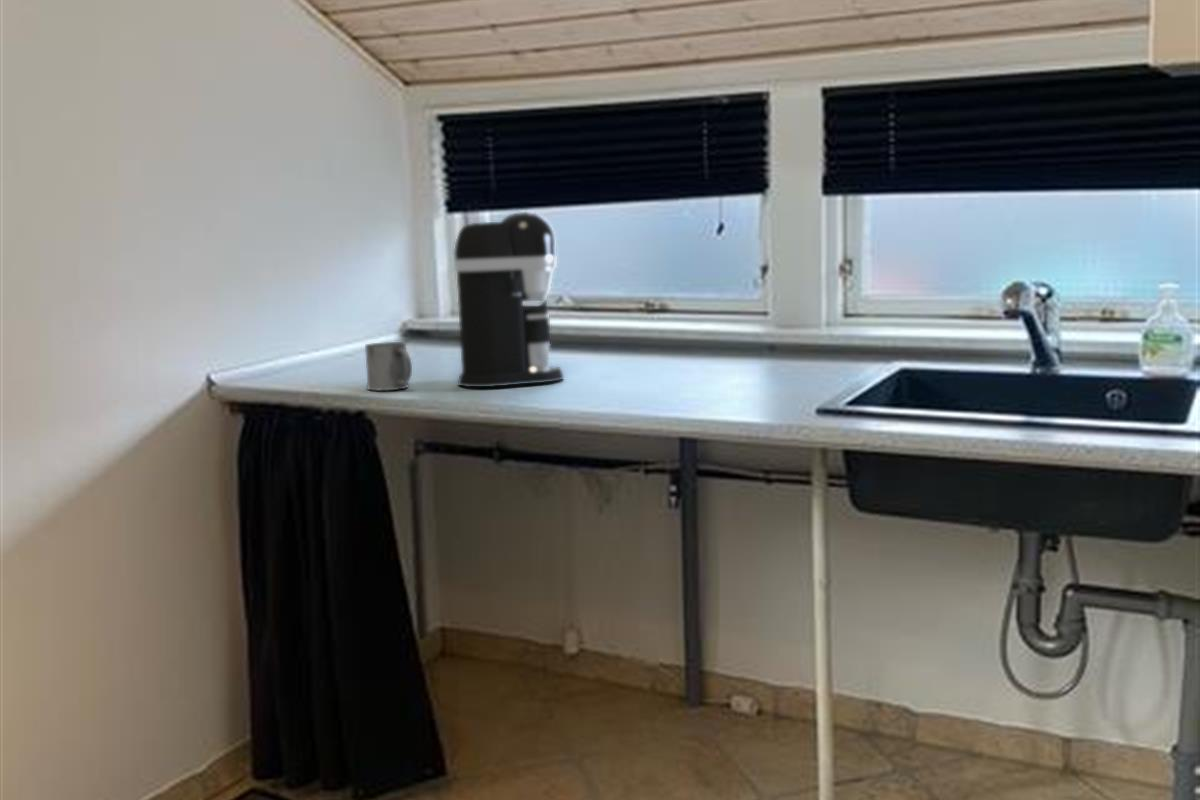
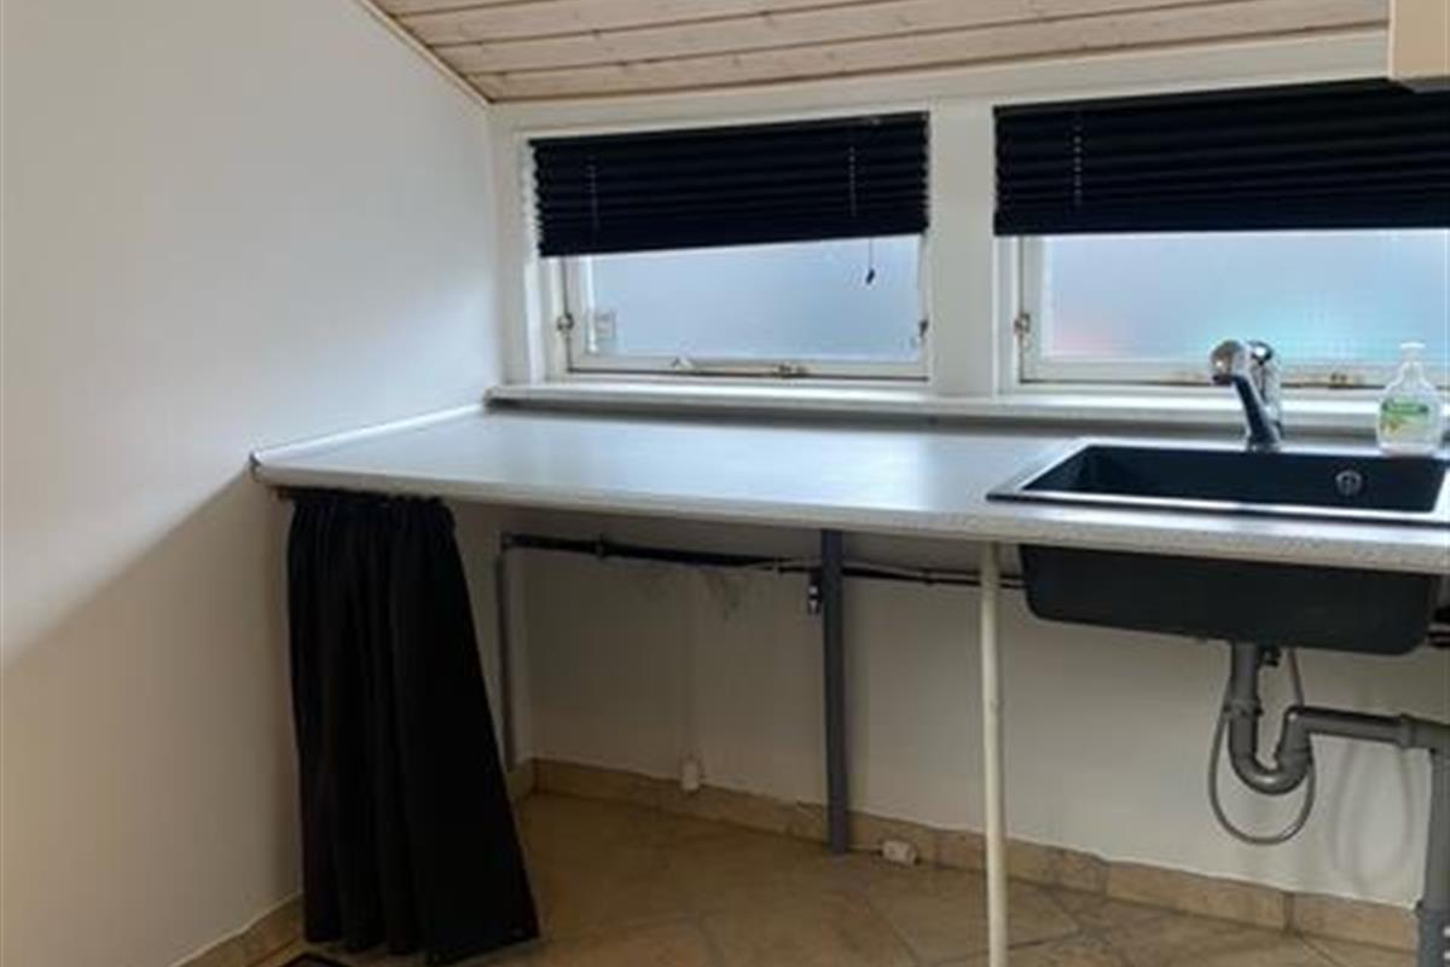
- coffee maker [453,211,565,388]
- mug [364,341,413,391]
